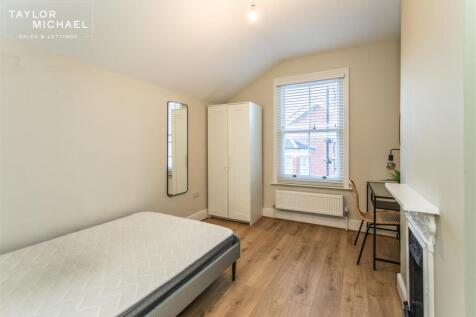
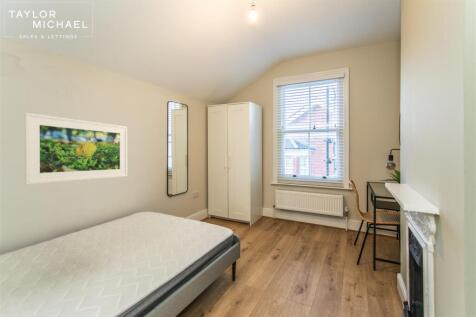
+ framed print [24,112,128,186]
